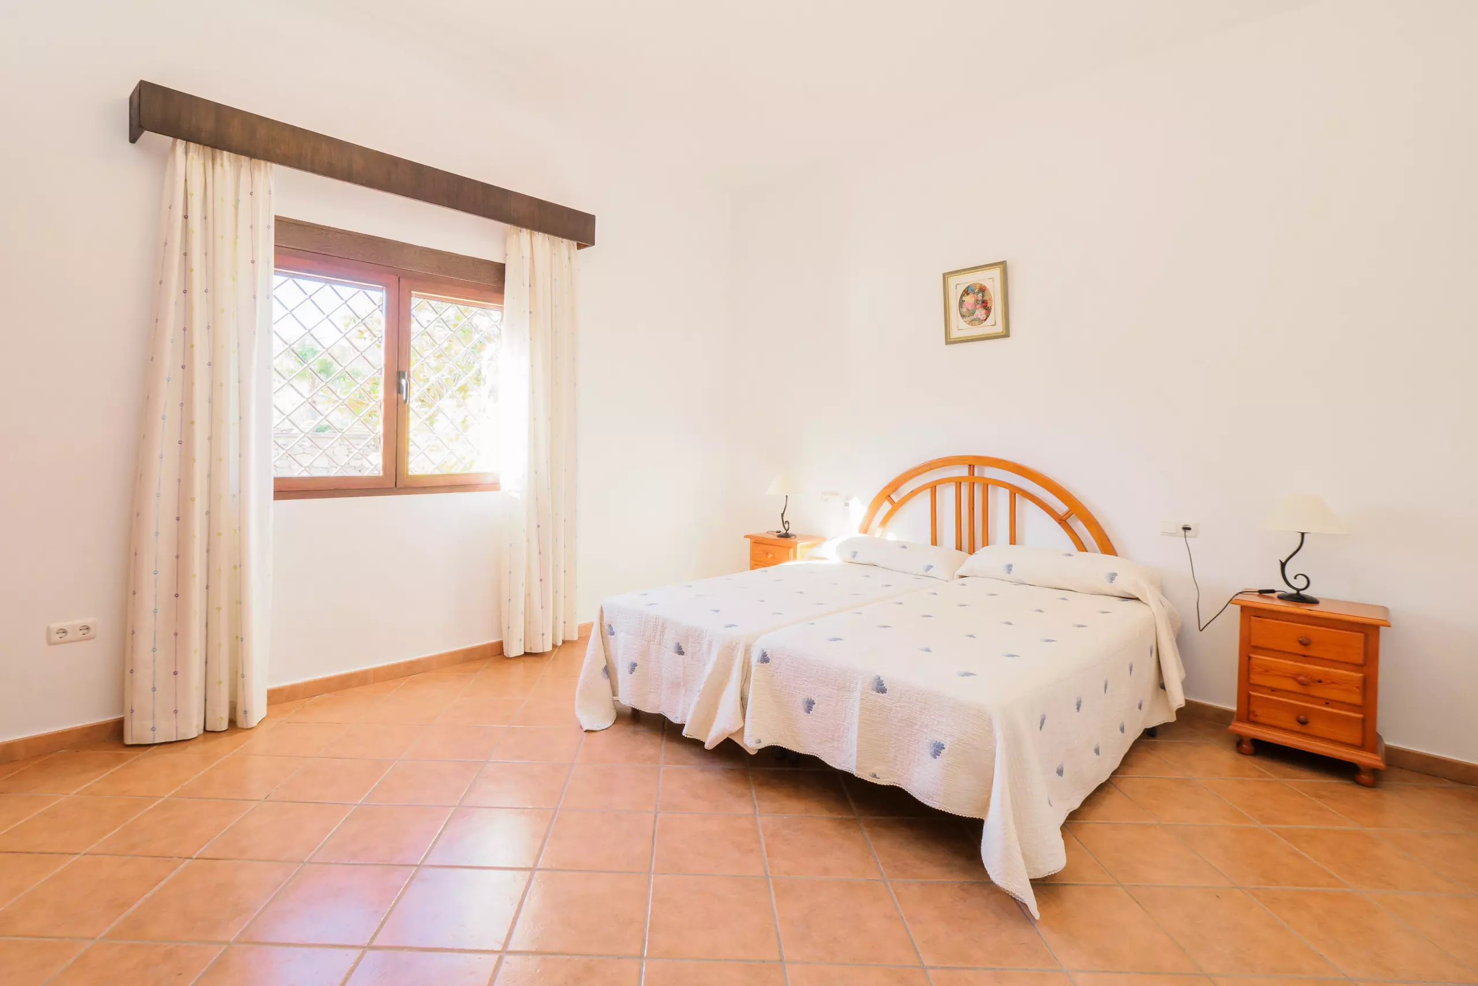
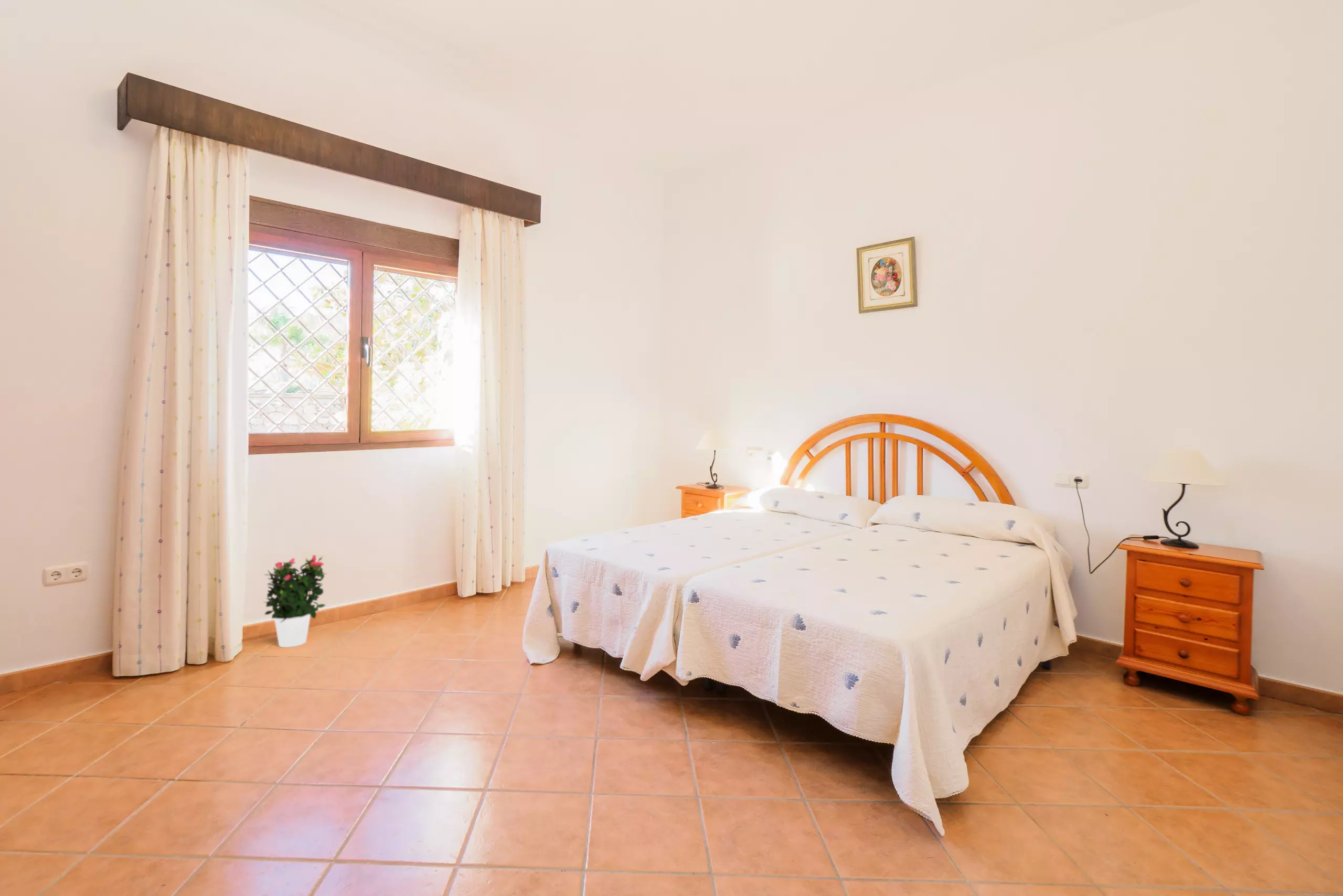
+ potted flower [263,554,327,648]
